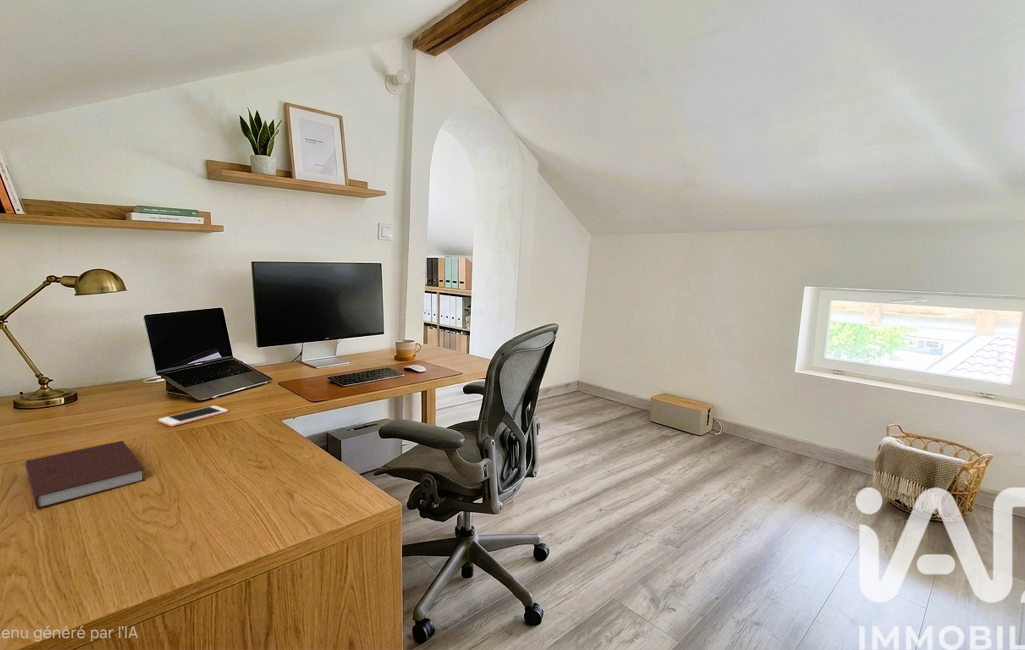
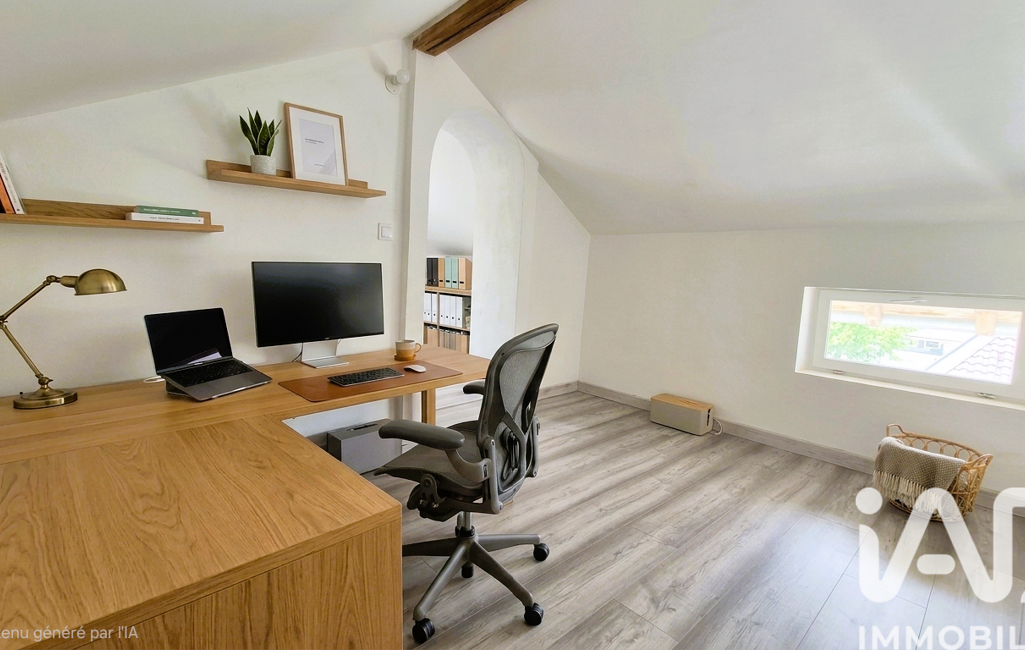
- notebook [25,440,146,510]
- cell phone [157,405,229,427]
